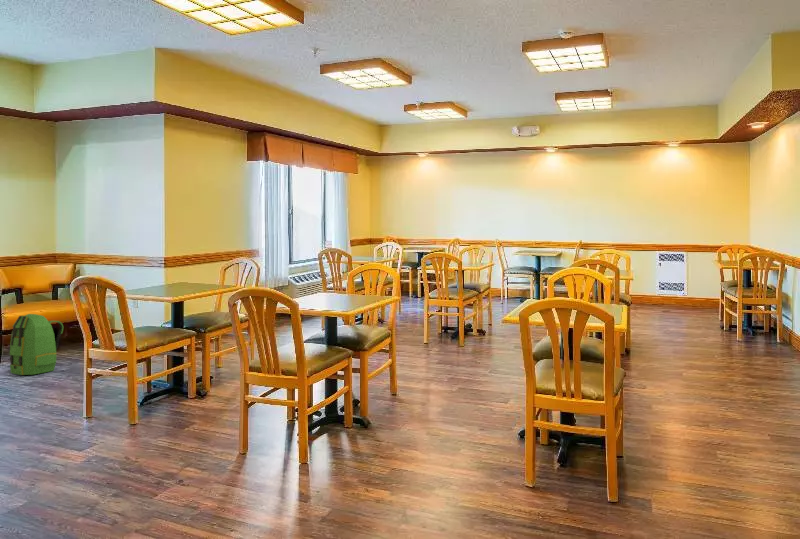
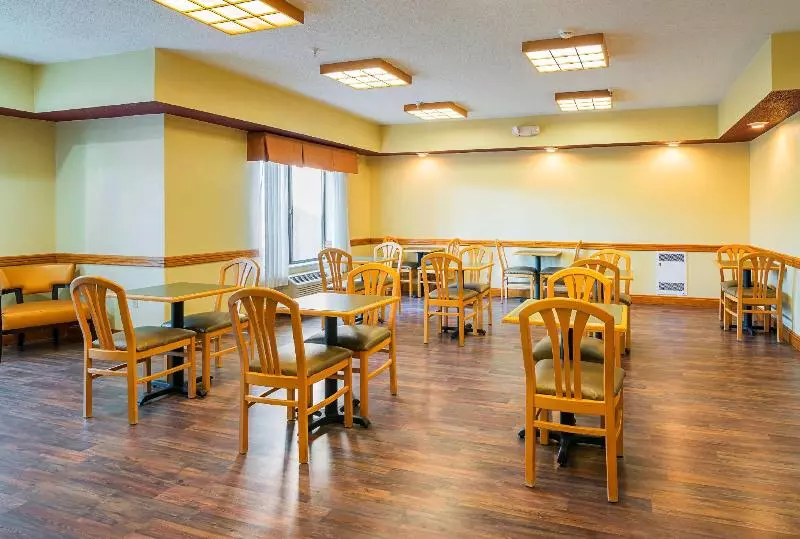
- backpack [9,313,64,376]
